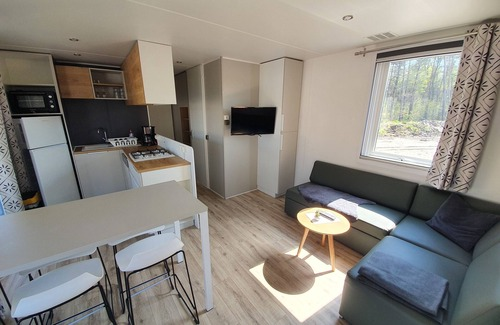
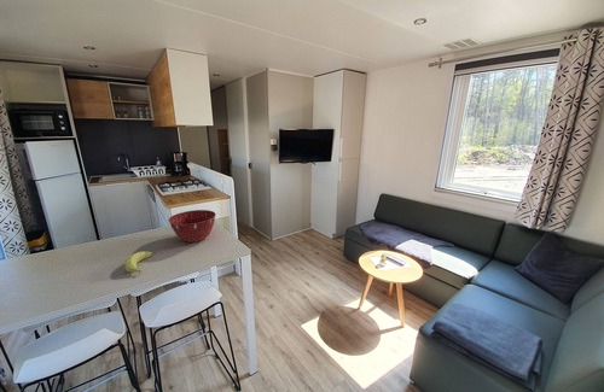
+ banana [123,251,153,274]
+ mixing bowl [167,209,217,244]
